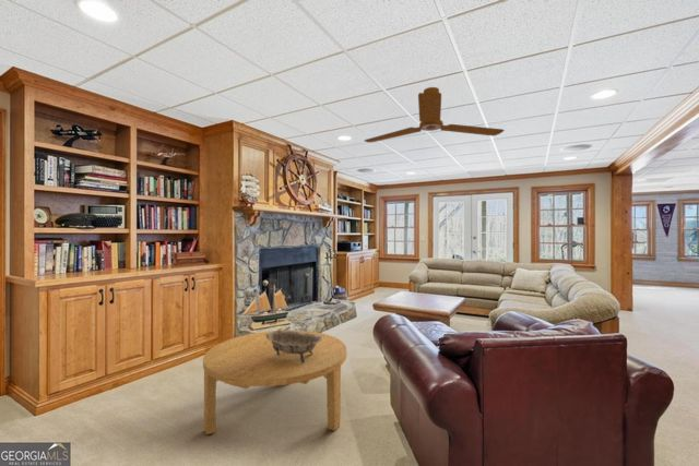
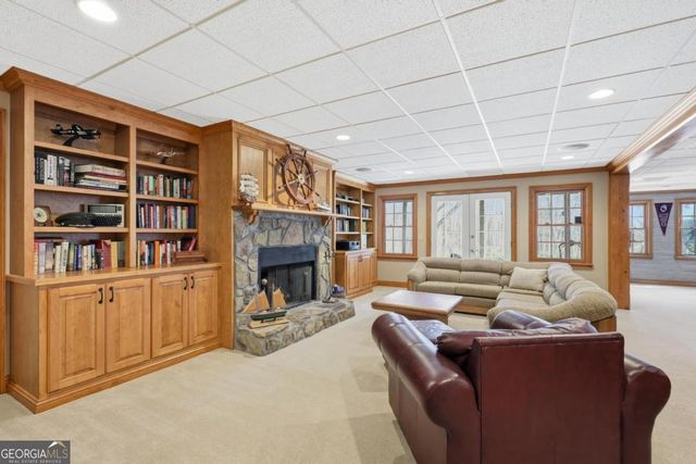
- decorative bowl [265,328,322,363]
- ceiling fan [364,86,506,143]
- coffee table [202,330,348,435]
